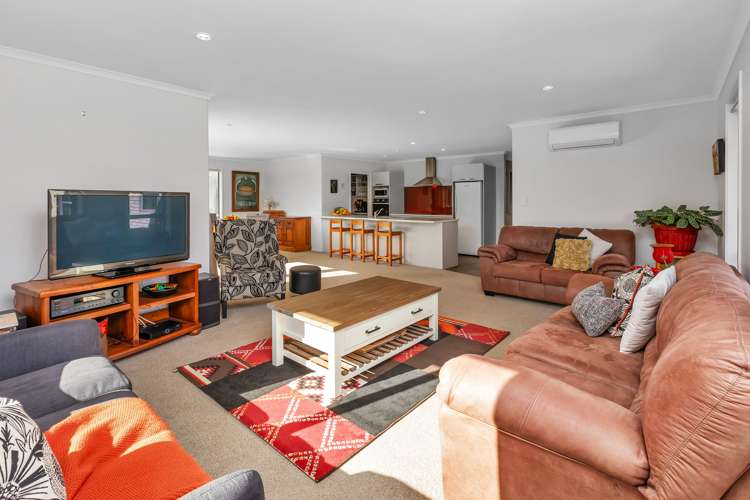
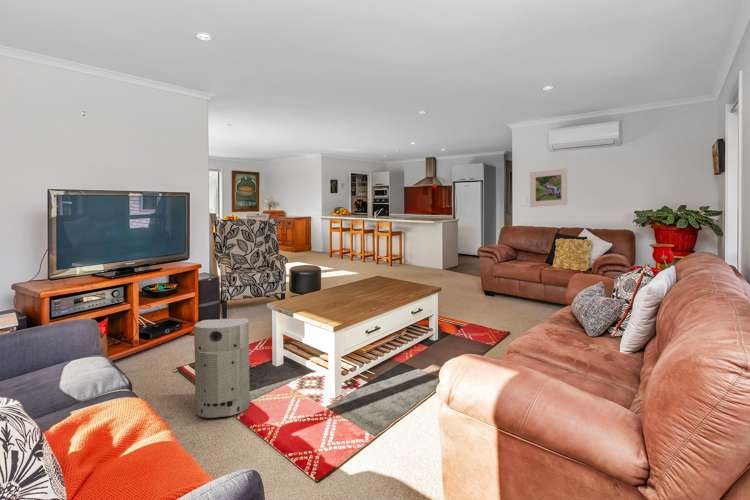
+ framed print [529,167,569,208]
+ fan [193,317,251,419]
